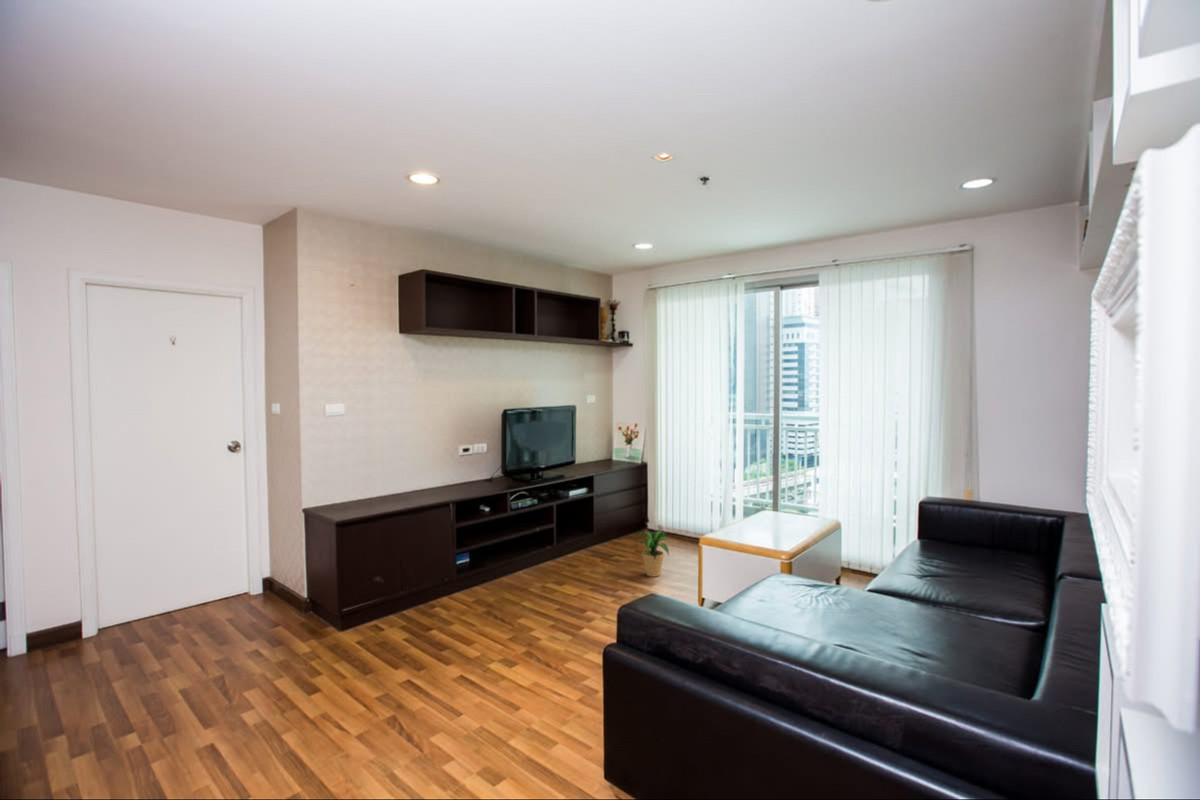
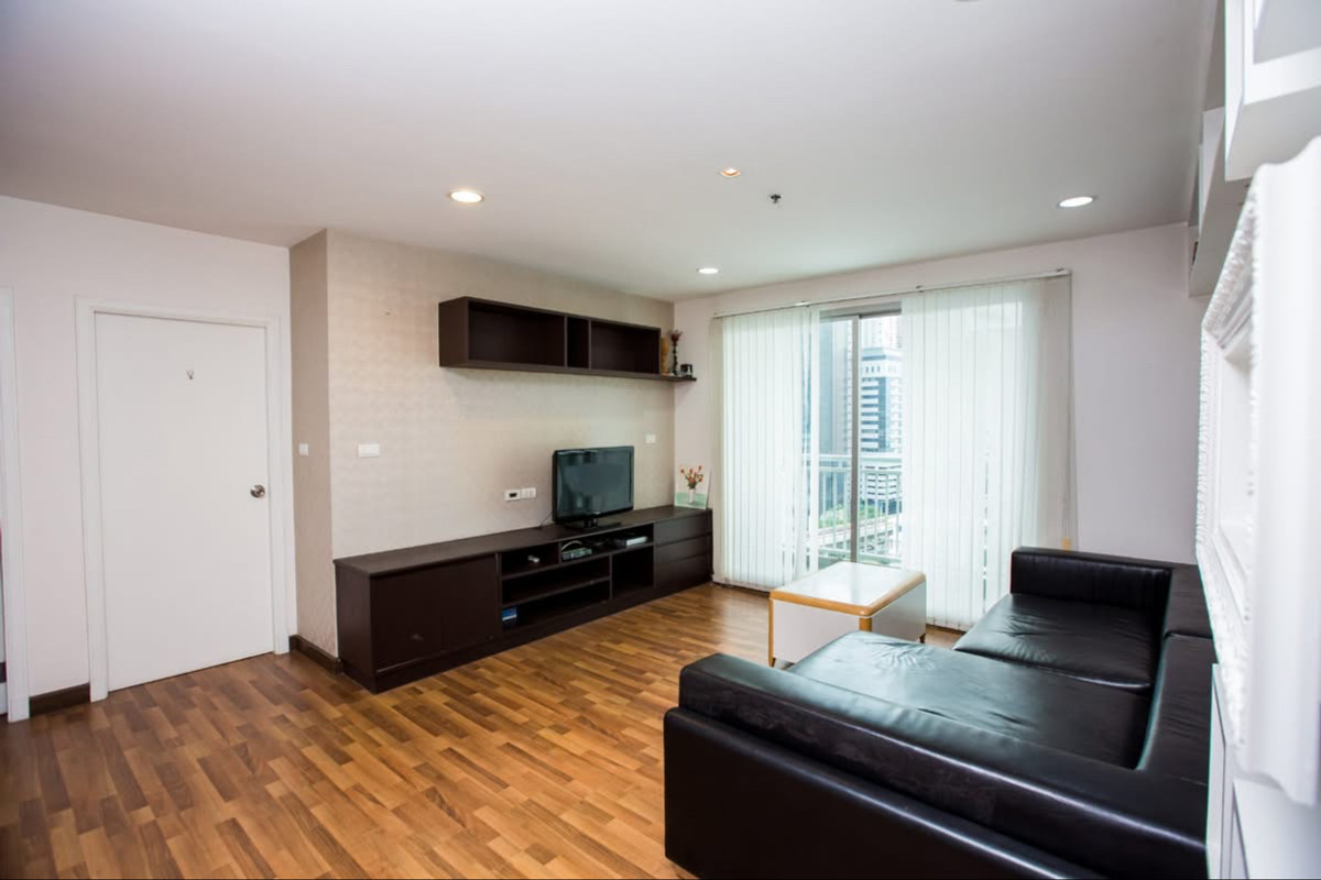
- potted plant [629,529,672,578]
